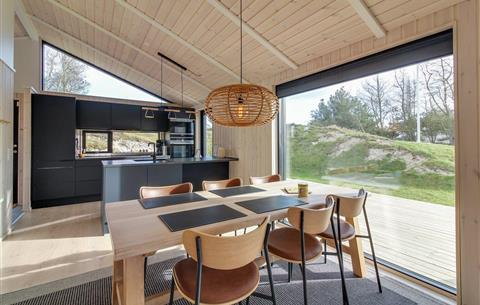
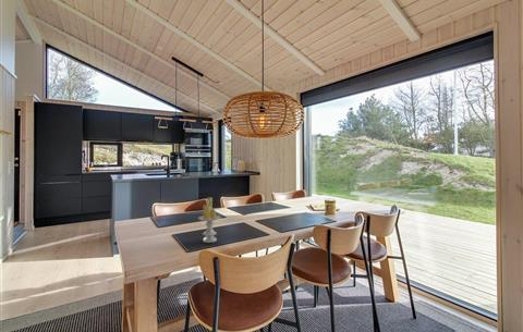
+ candle [197,196,222,244]
